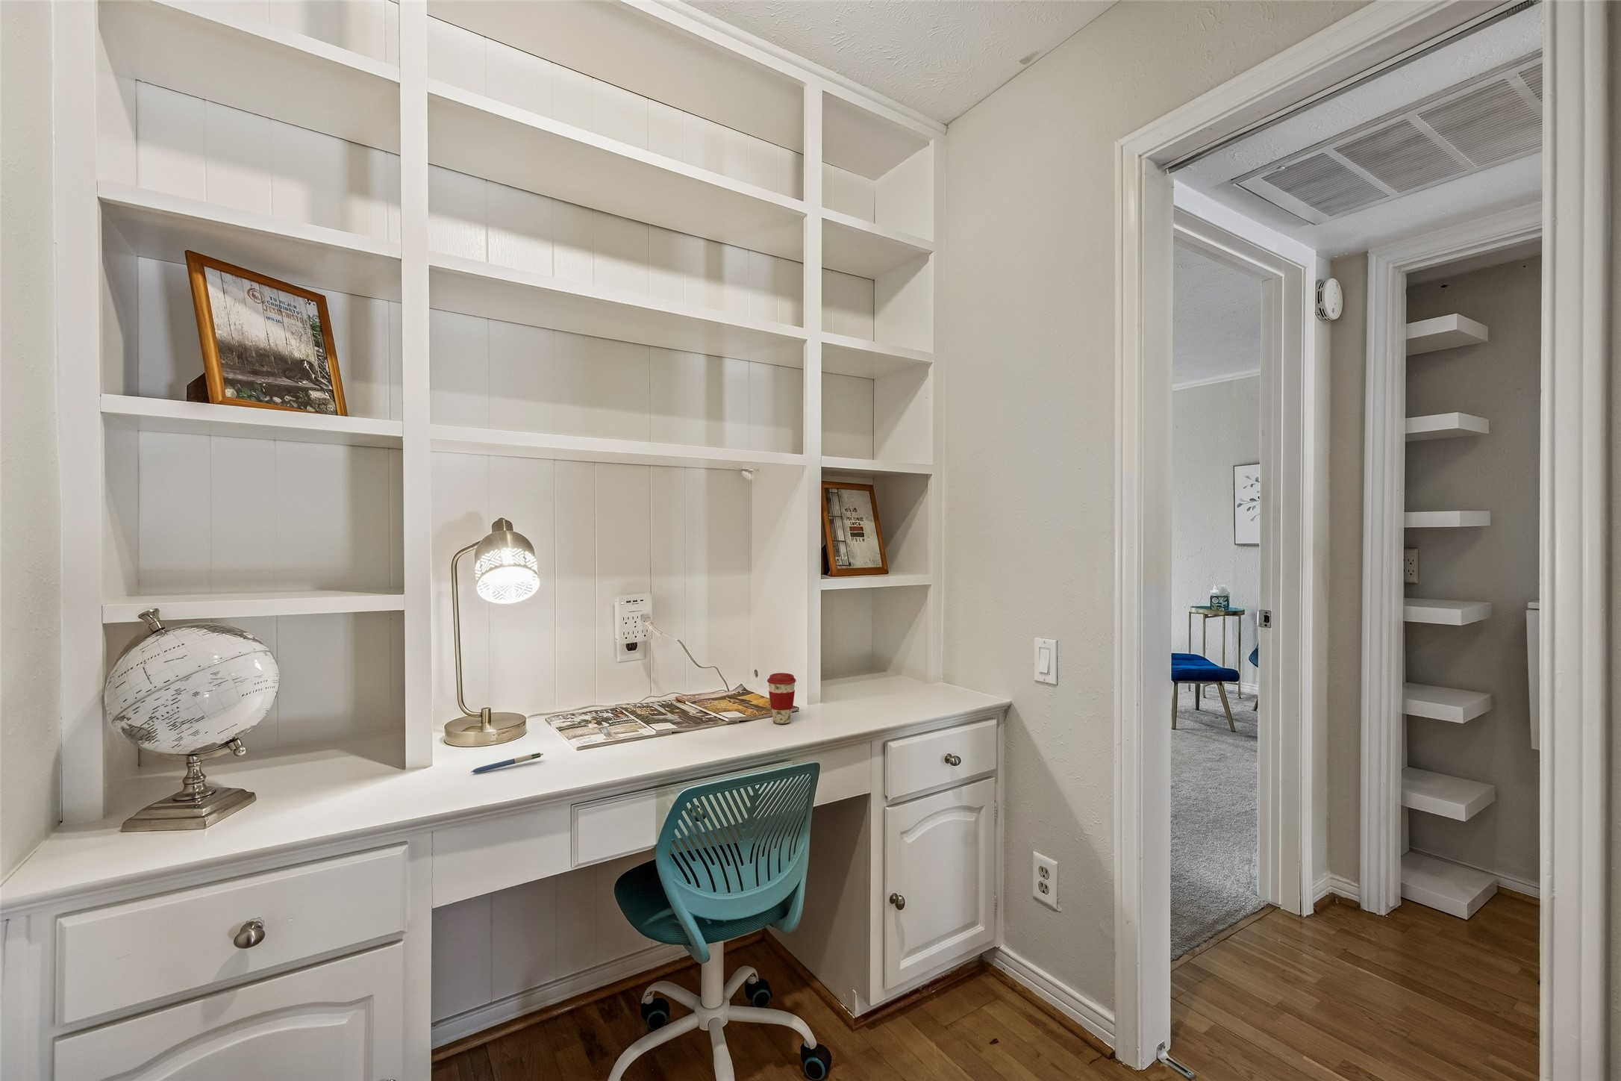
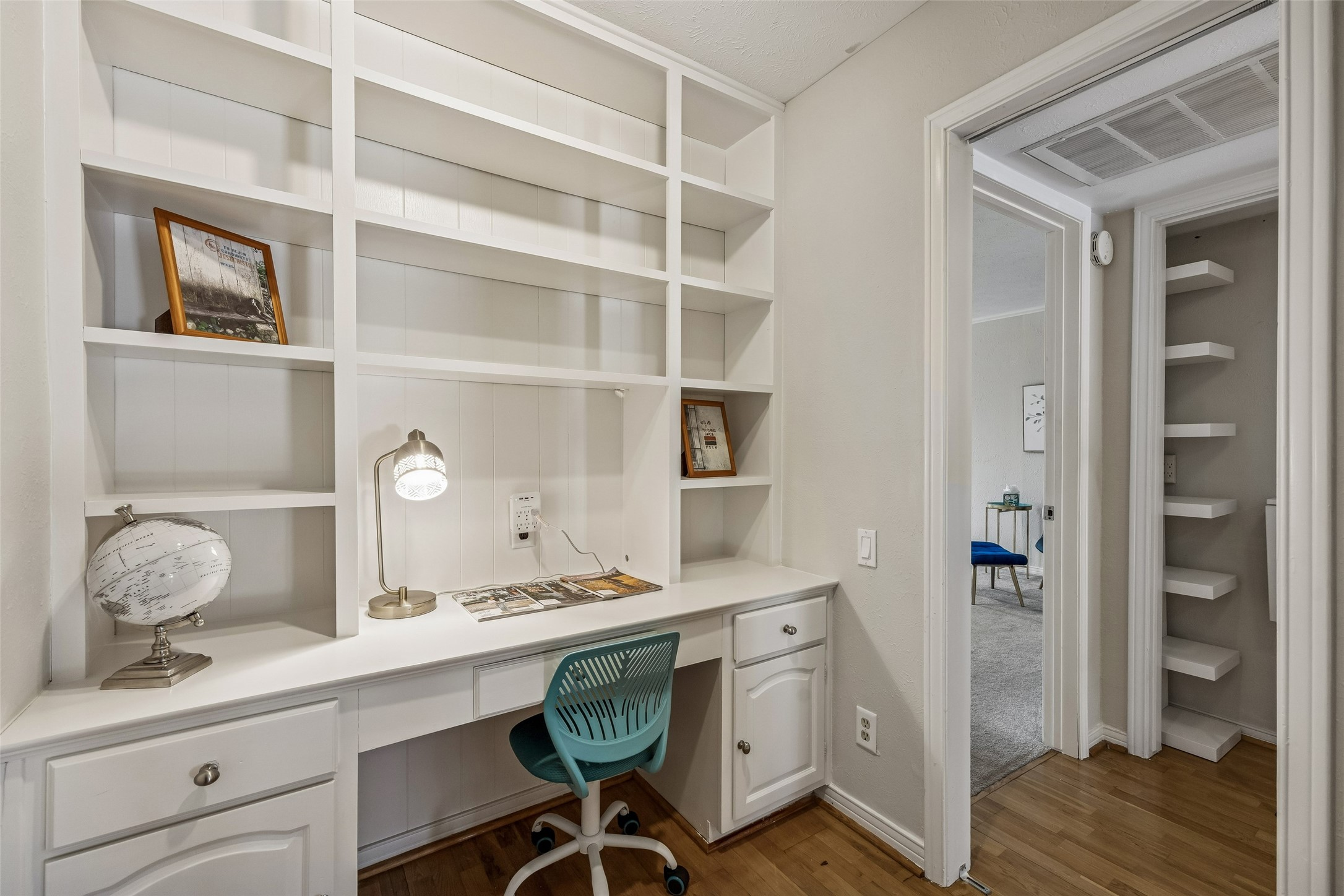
- coffee cup [766,672,797,724]
- pen [470,752,544,773]
